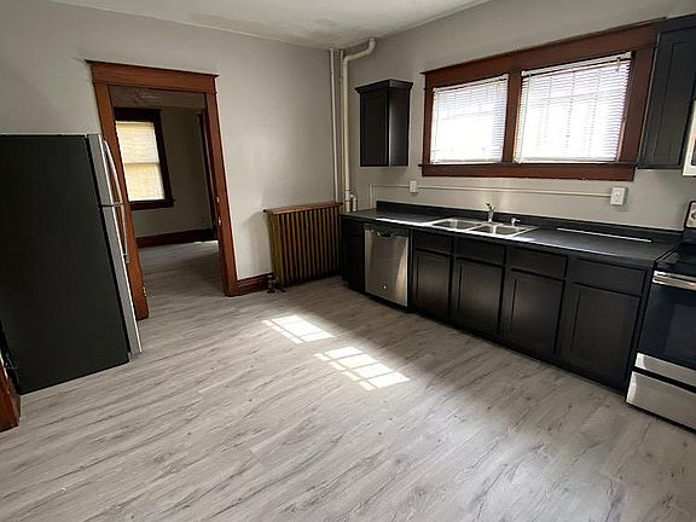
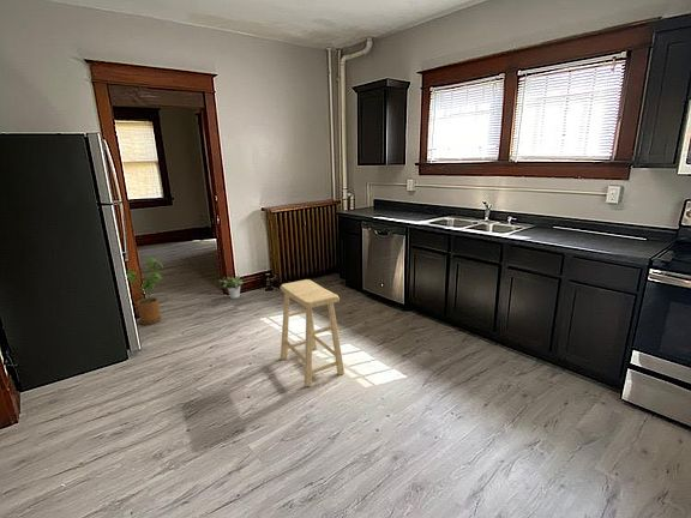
+ house plant [126,258,166,325]
+ potted plant [218,275,244,300]
+ stool [278,278,346,387]
